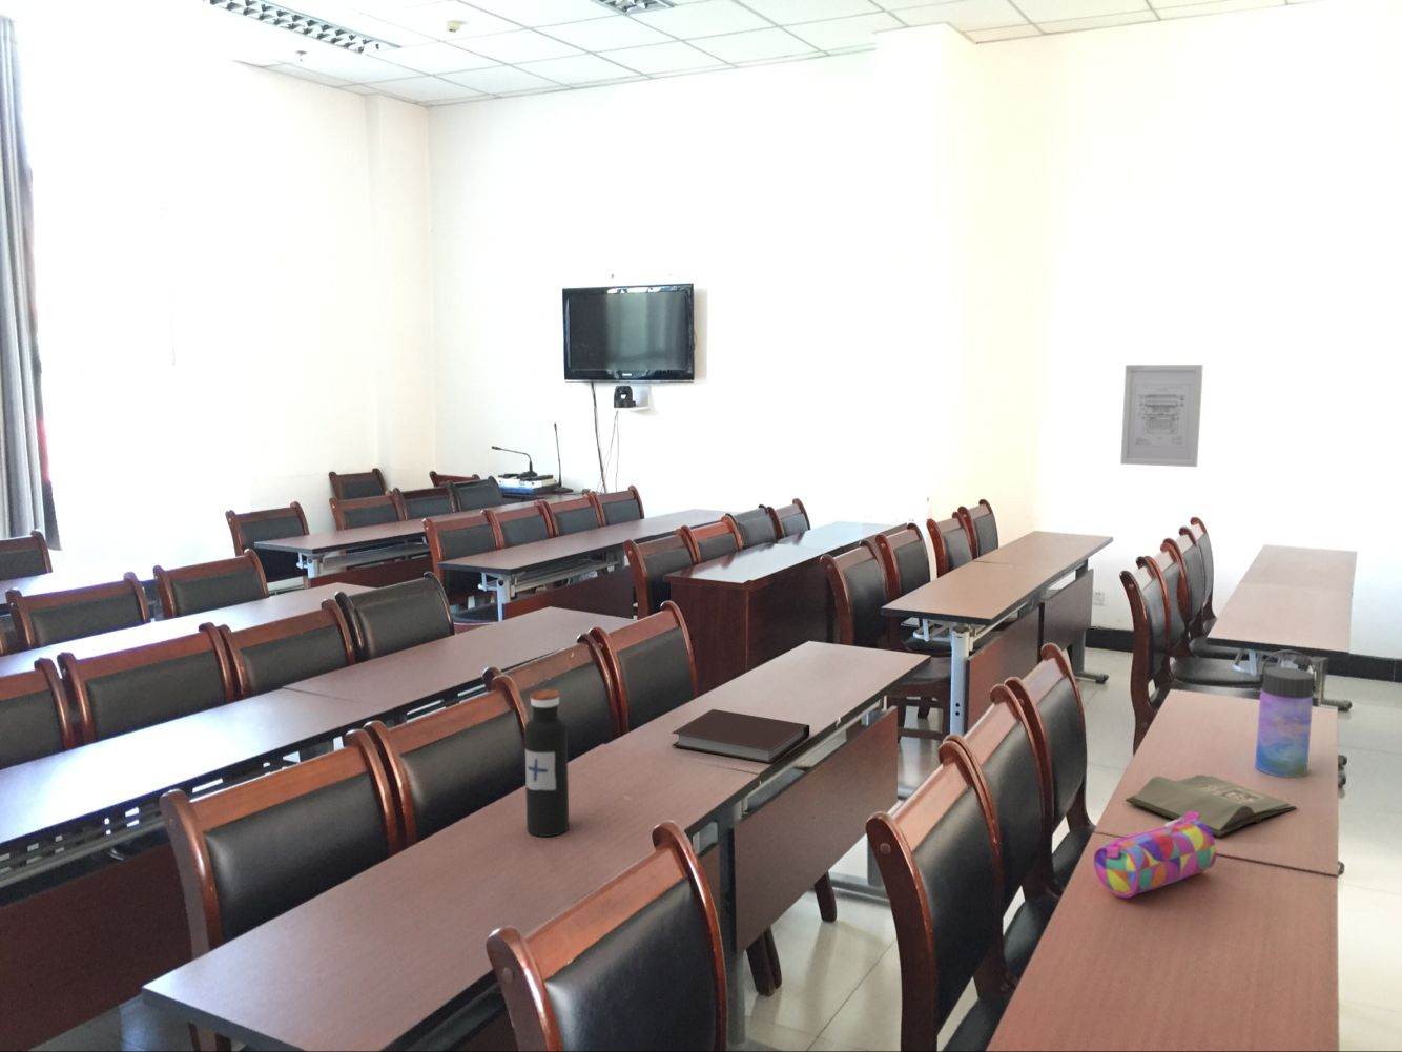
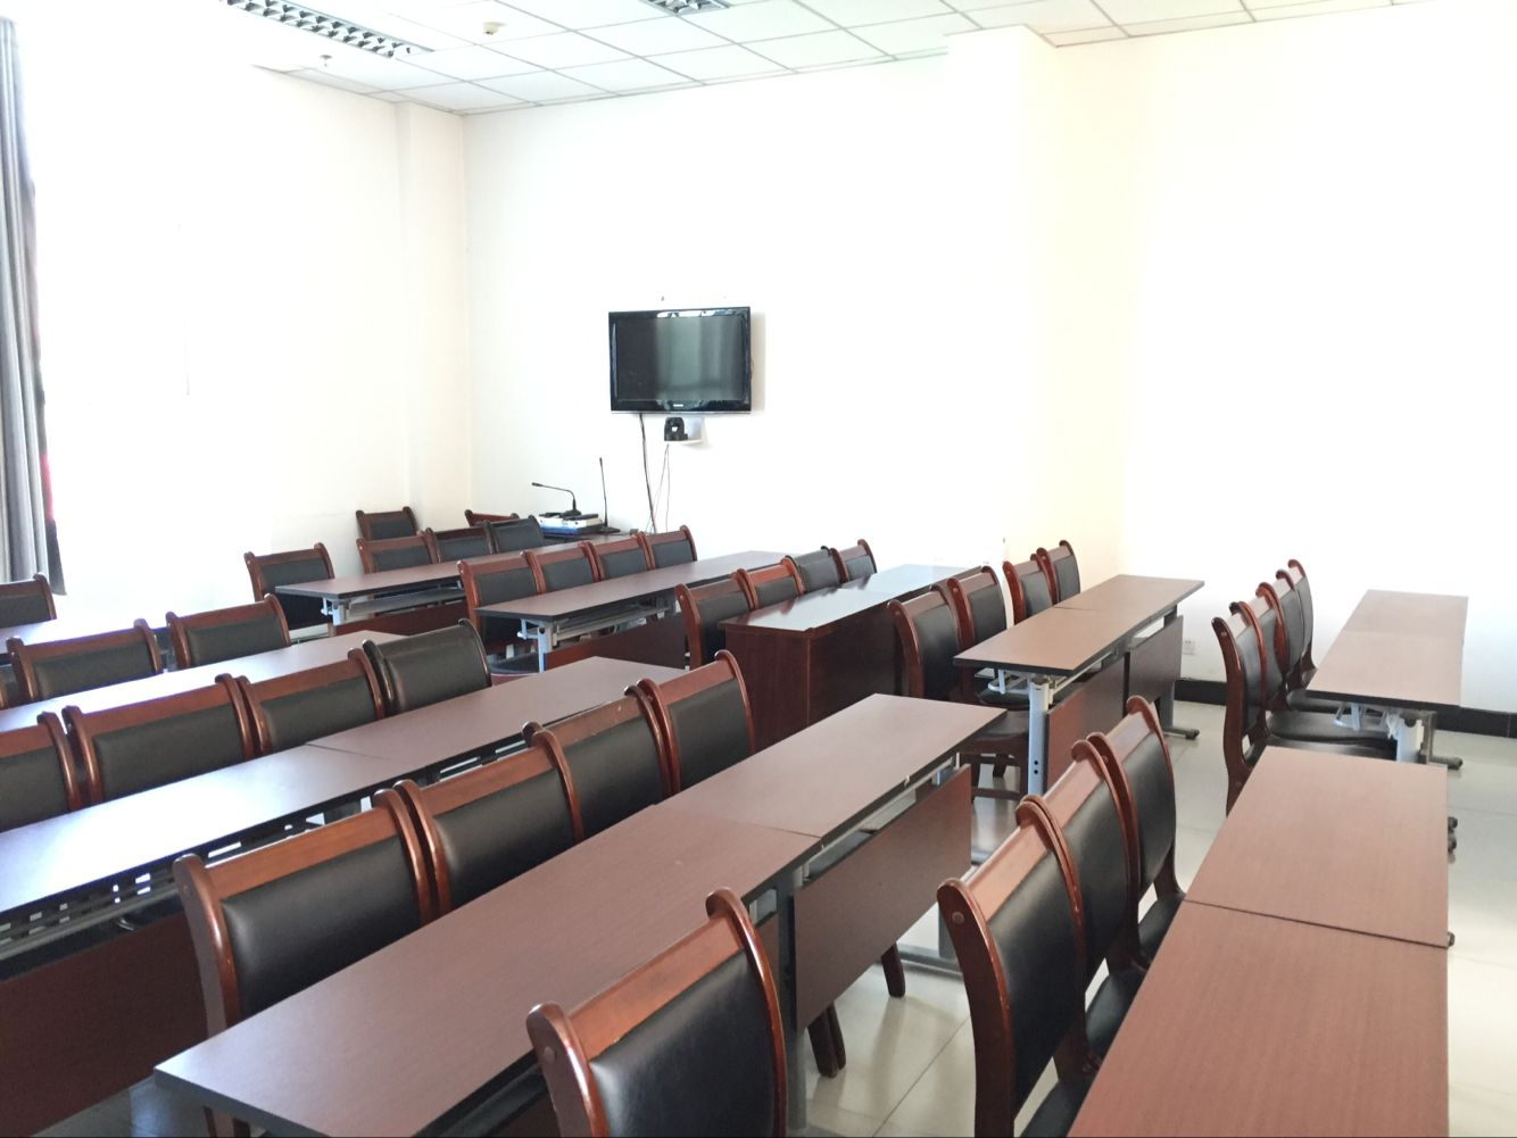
- water bottle [1254,649,1317,779]
- pencil case [1093,811,1217,898]
- hardback book [1125,774,1298,839]
- water bottle [524,688,570,838]
- notebook [671,708,810,765]
- wall art [1119,364,1204,467]
